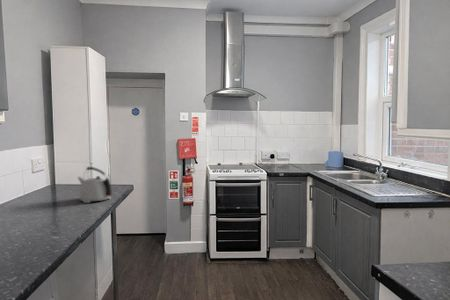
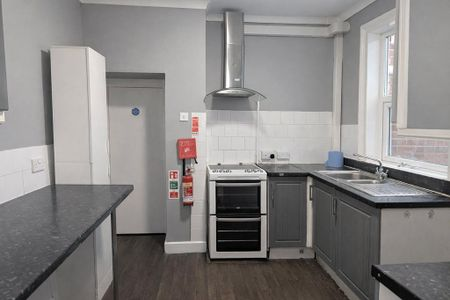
- kettle [77,166,113,204]
